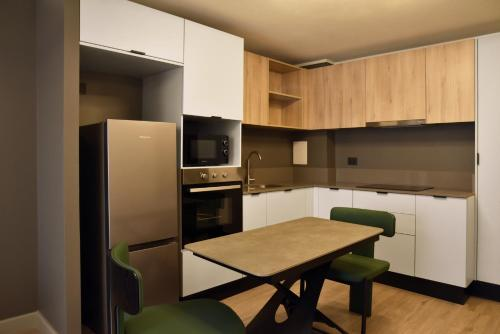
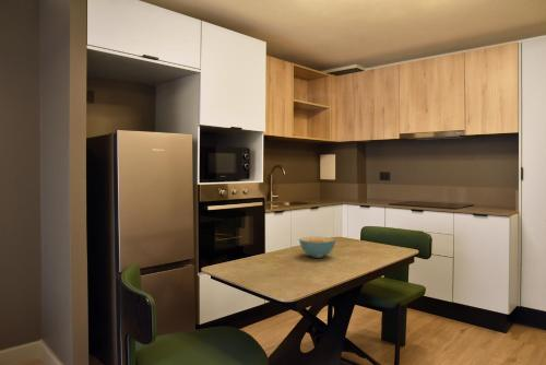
+ cereal bowl [298,236,336,259]
